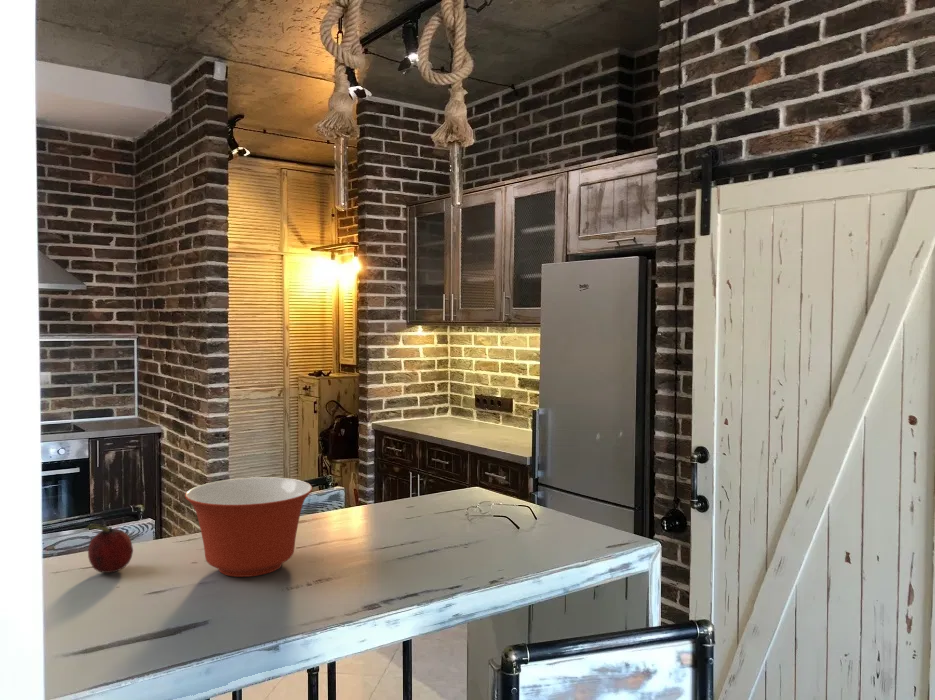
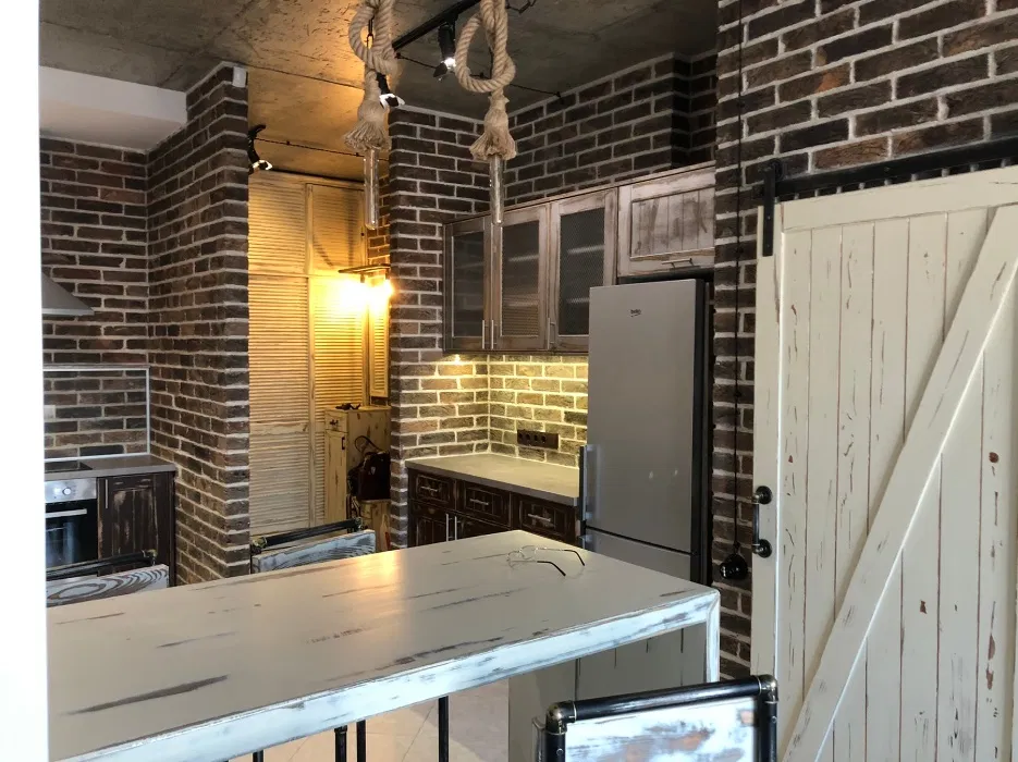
- fruit [83,523,134,574]
- mixing bowl [184,476,313,578]
